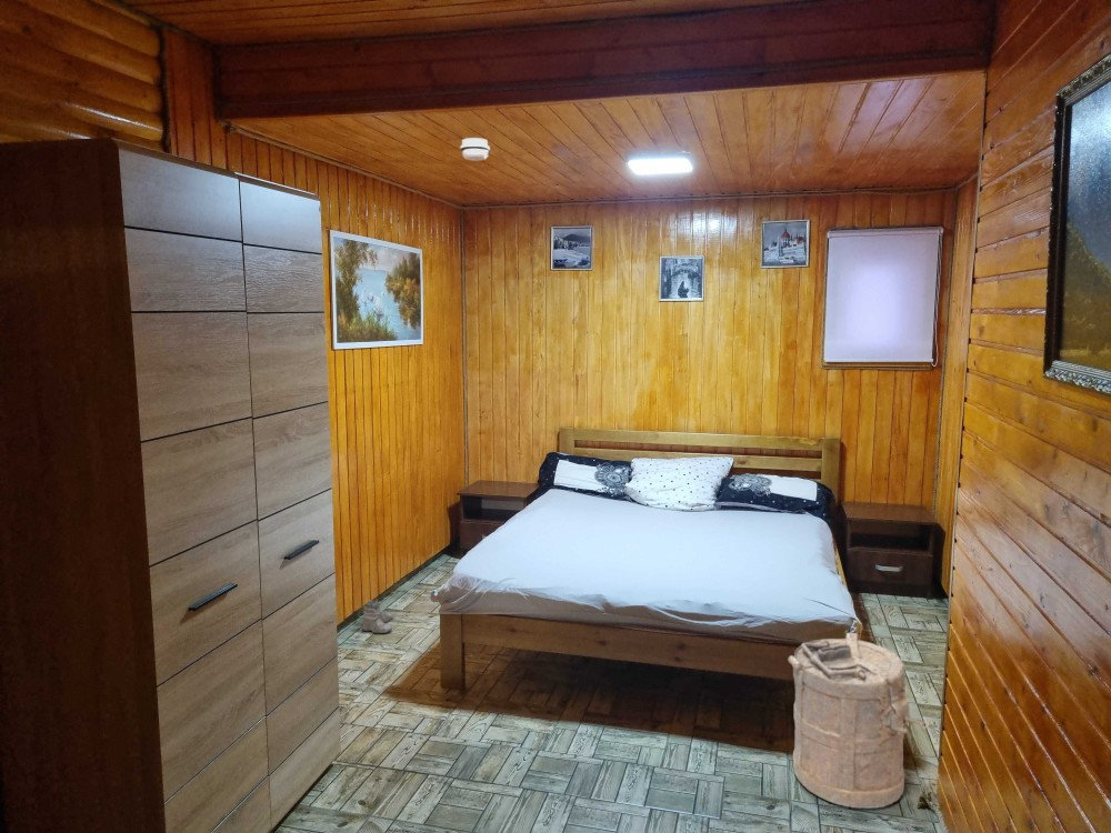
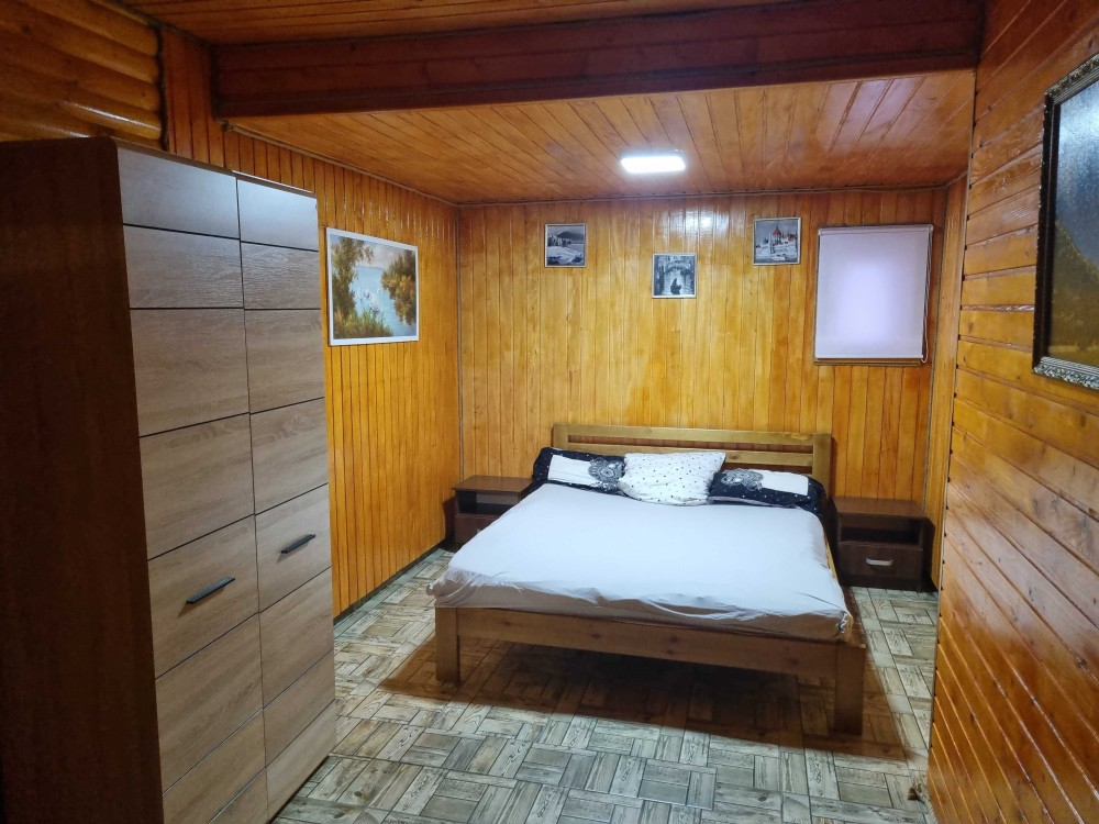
- boots [361,599,394,634]
- laundry hamper [787,632,930,810]
- smoke detector [459,137,491,161]
